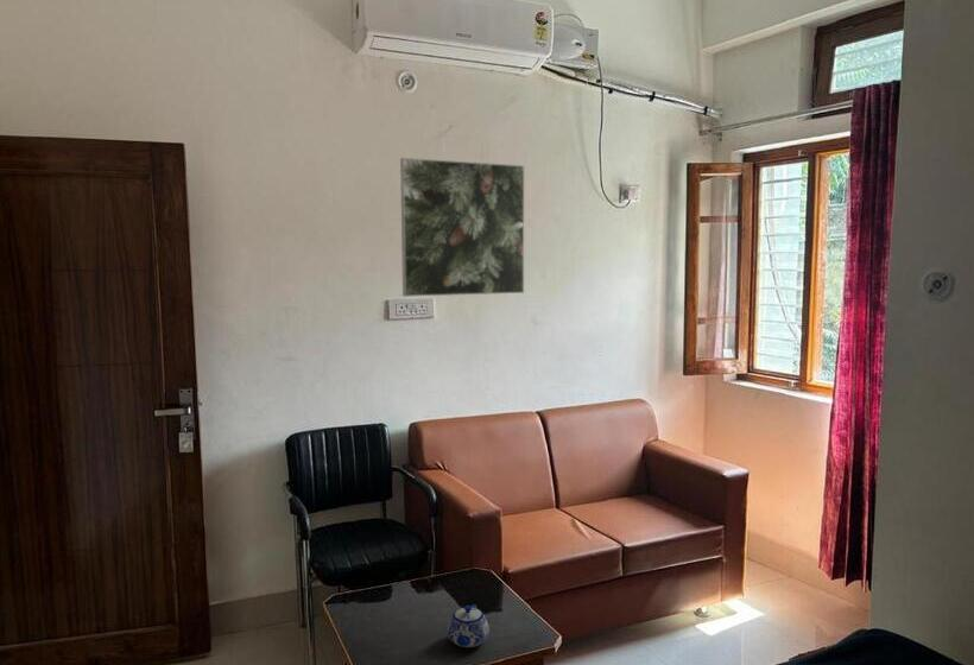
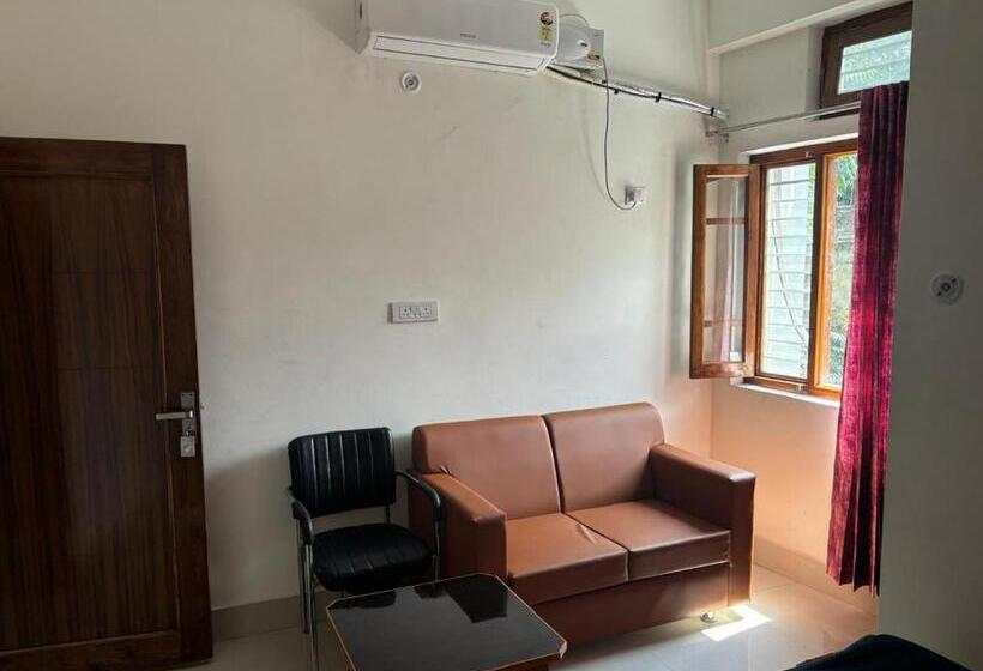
- teapot [447,603,491,648]
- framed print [399,157,525,298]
